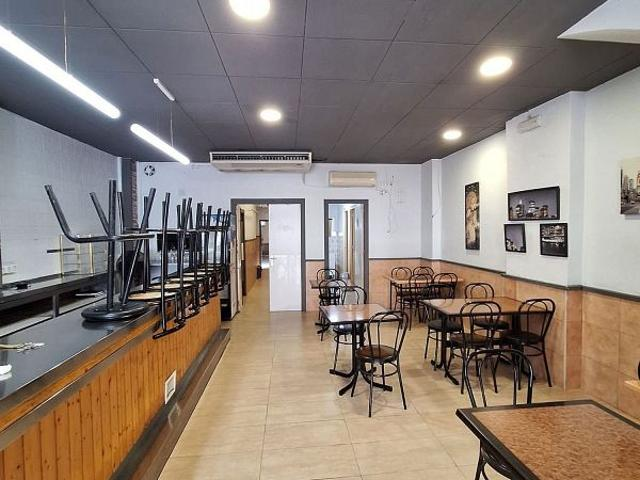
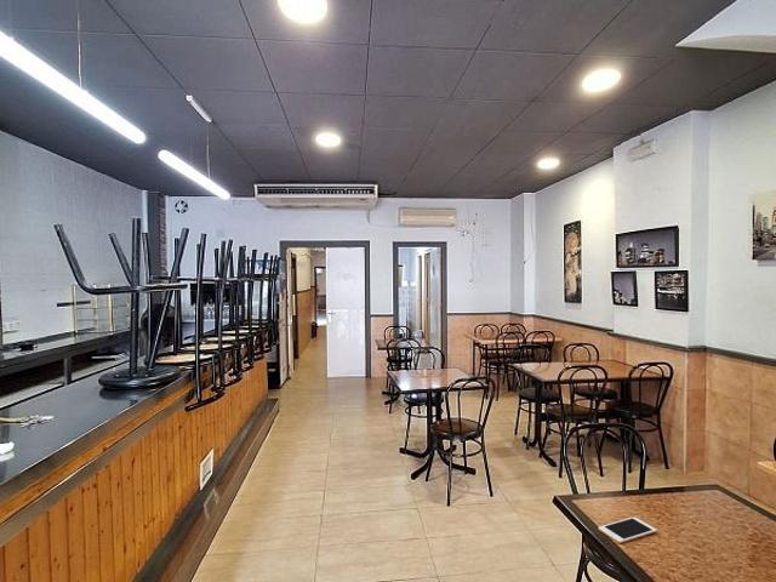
+ cell phone [598,515,657,544]
